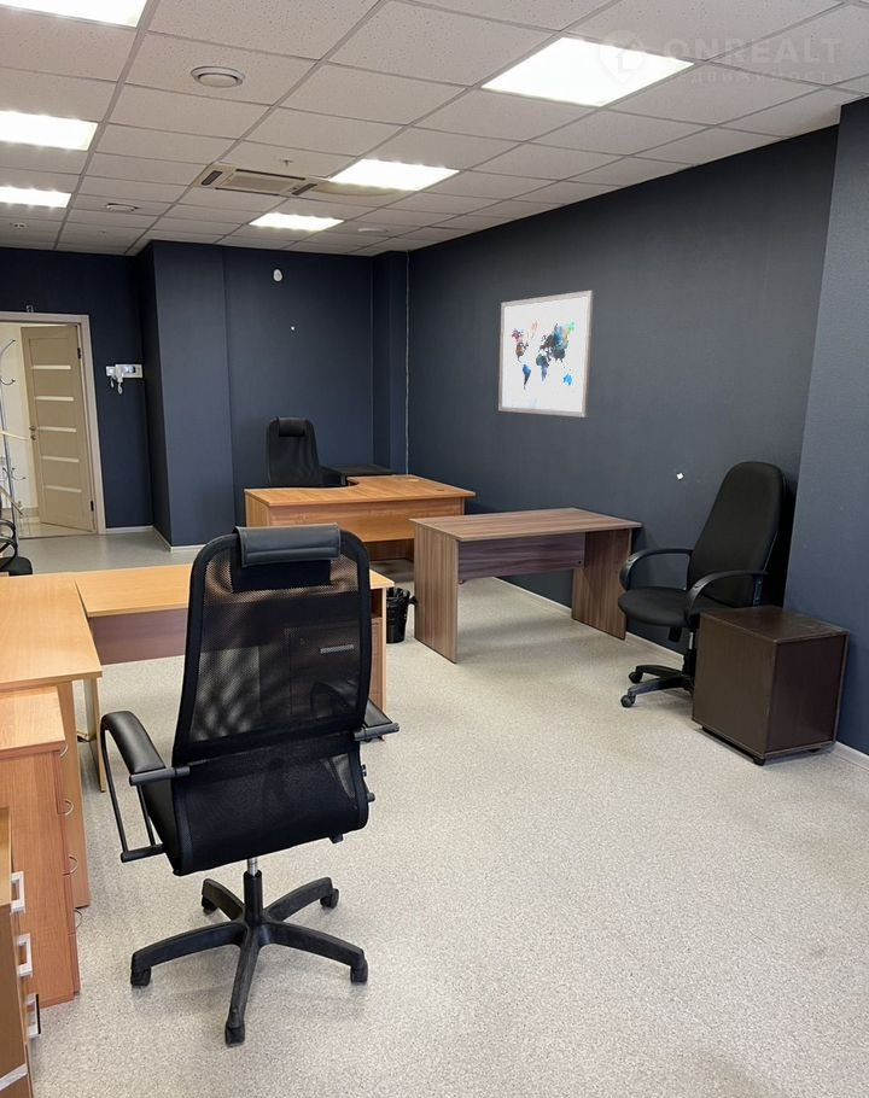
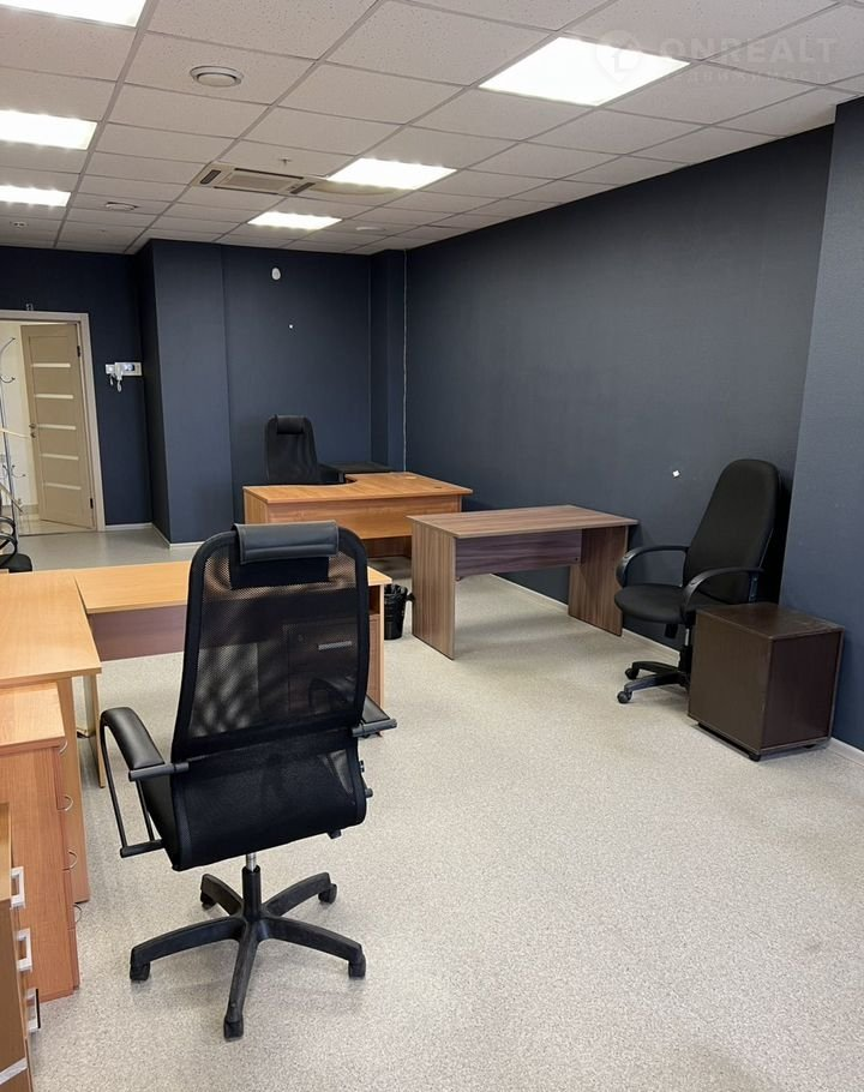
- wall art [497,290,595,419]
